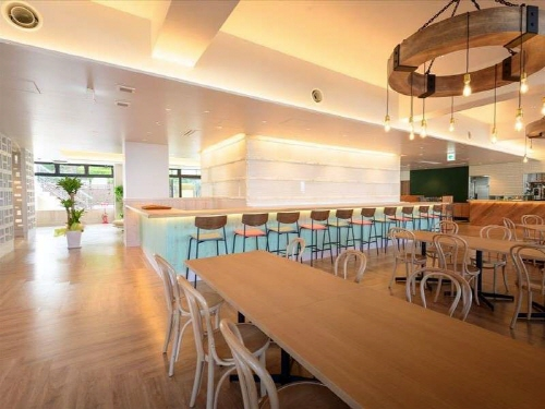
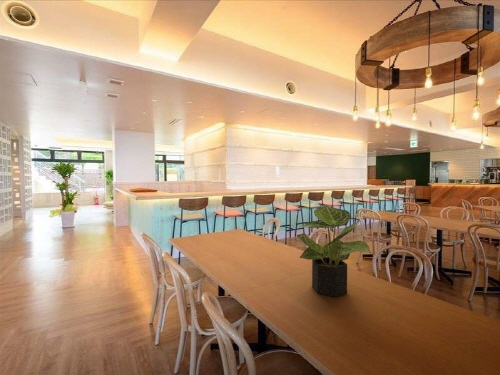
+ potted plant [296,204,372,298]
